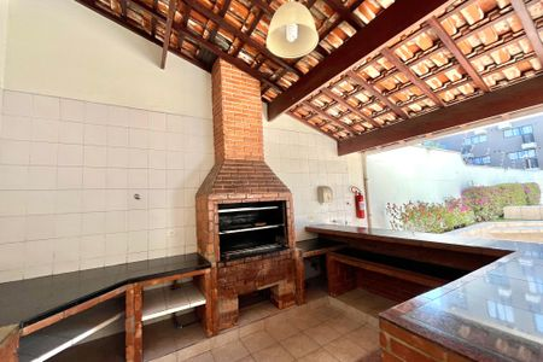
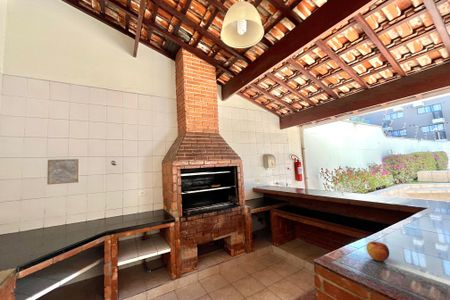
+ apple [366,241,390,262]
+ wall art [46,158,80,186]
